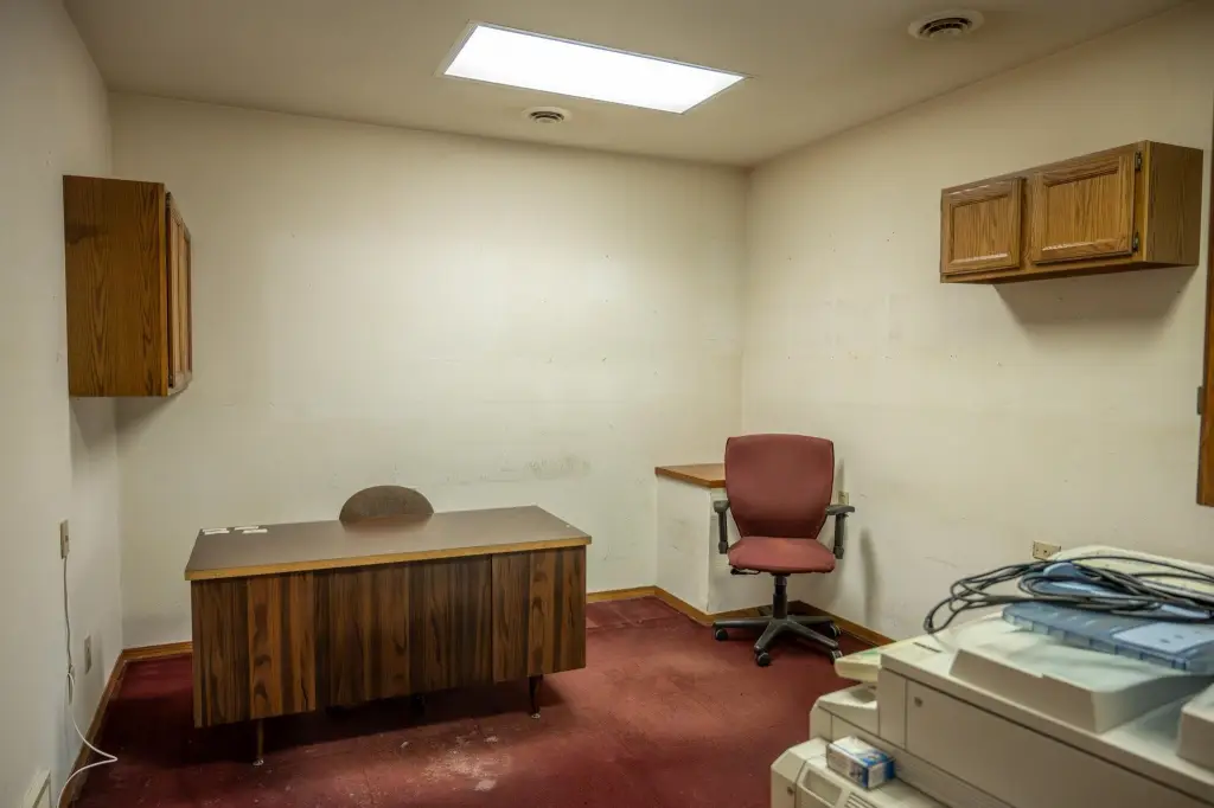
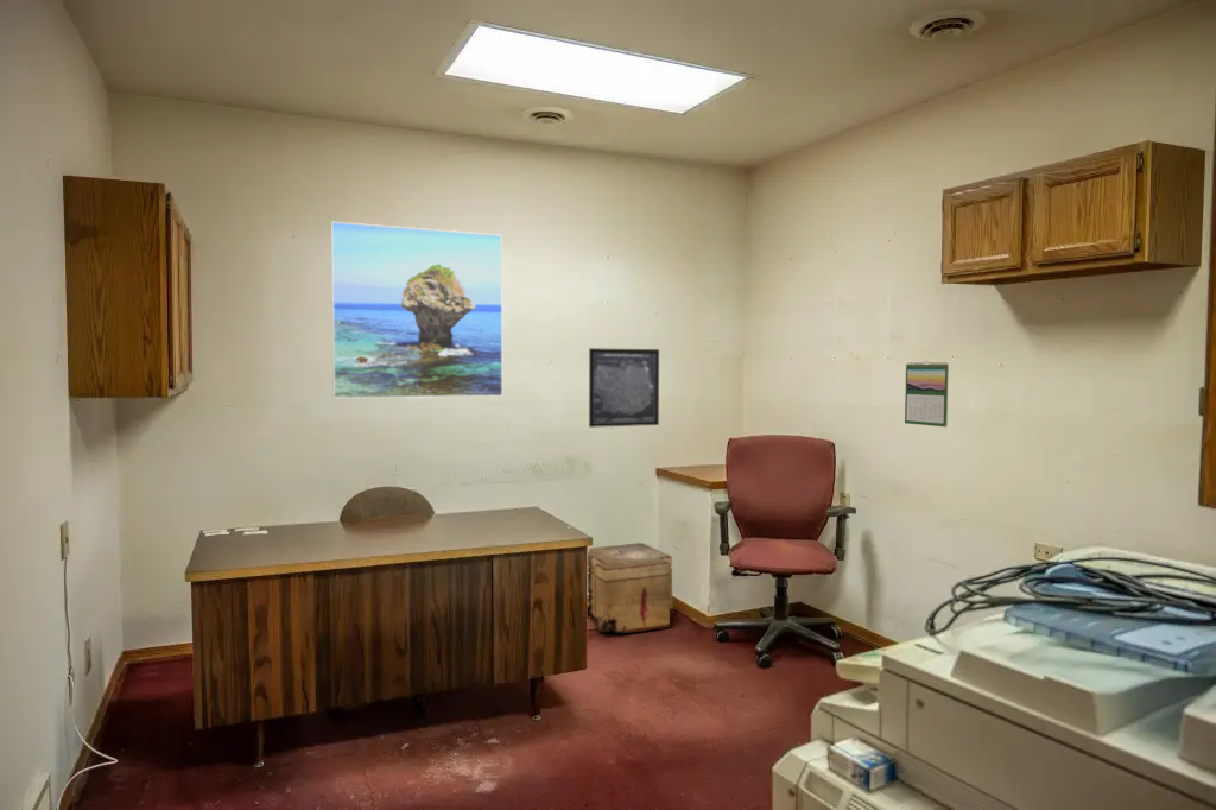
+ calendar [904,360,950,428]
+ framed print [330,221,504,399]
+ cardboard box [587,542,674,634]
+ wall art [588,347,660,429]
